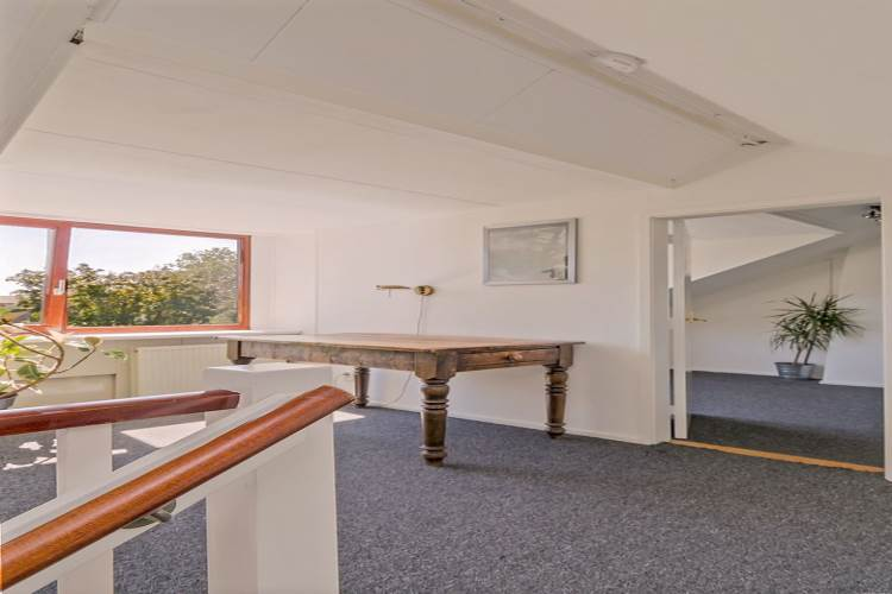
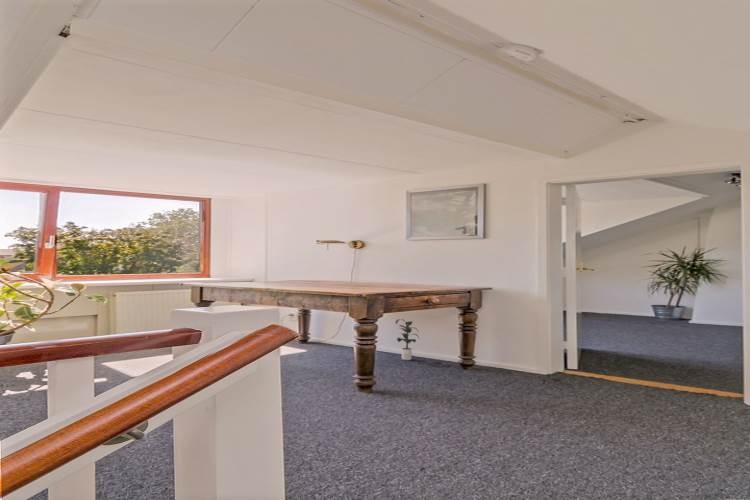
+ potted plant [395,318,421,361]
